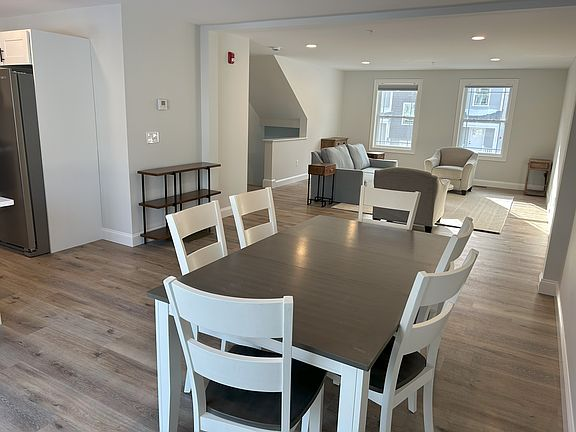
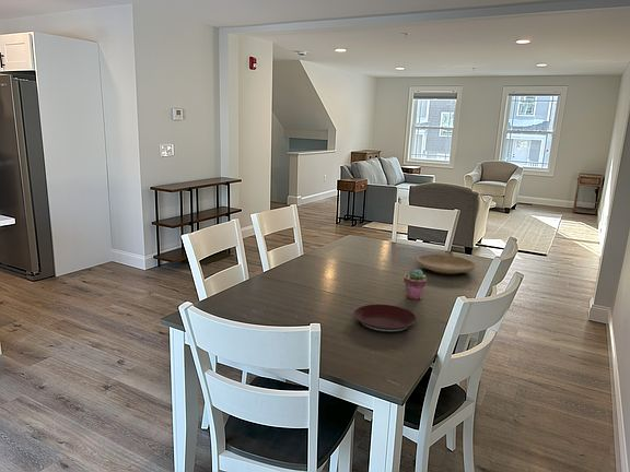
+ potted succulent [402,268,428,300]
+ plate [416,253,477,275]
+ plate [353,304,418,333]
